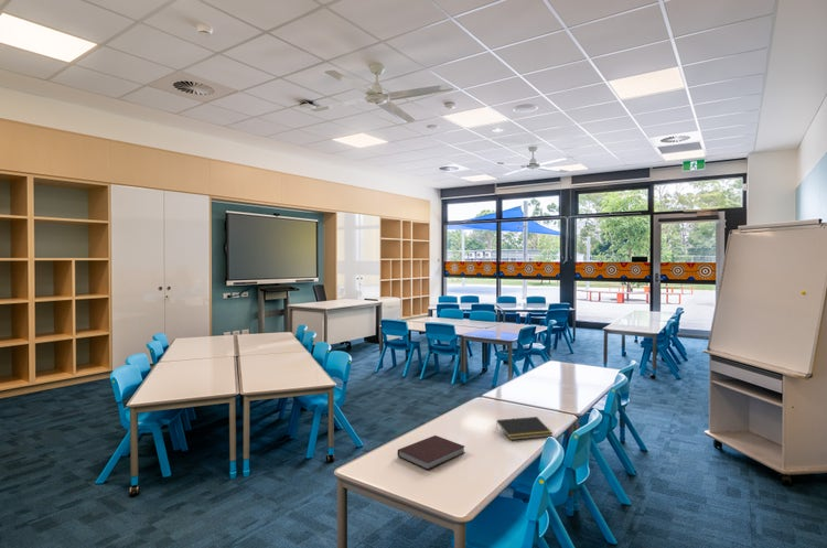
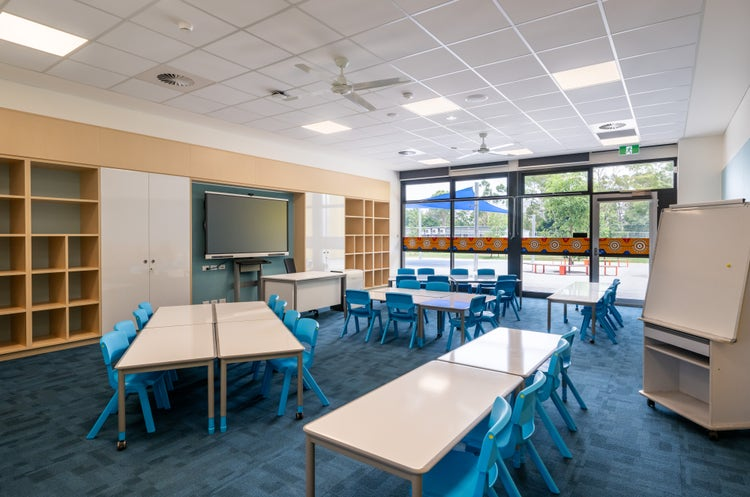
- notebook [397,434,466,471]
- notepad [495,416,554,441]
